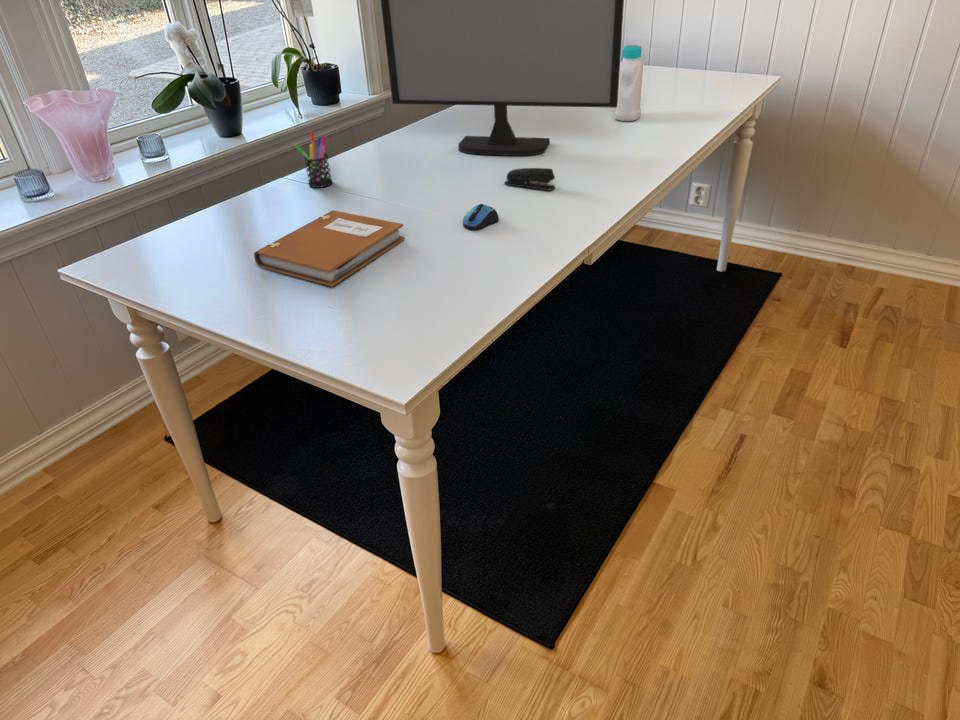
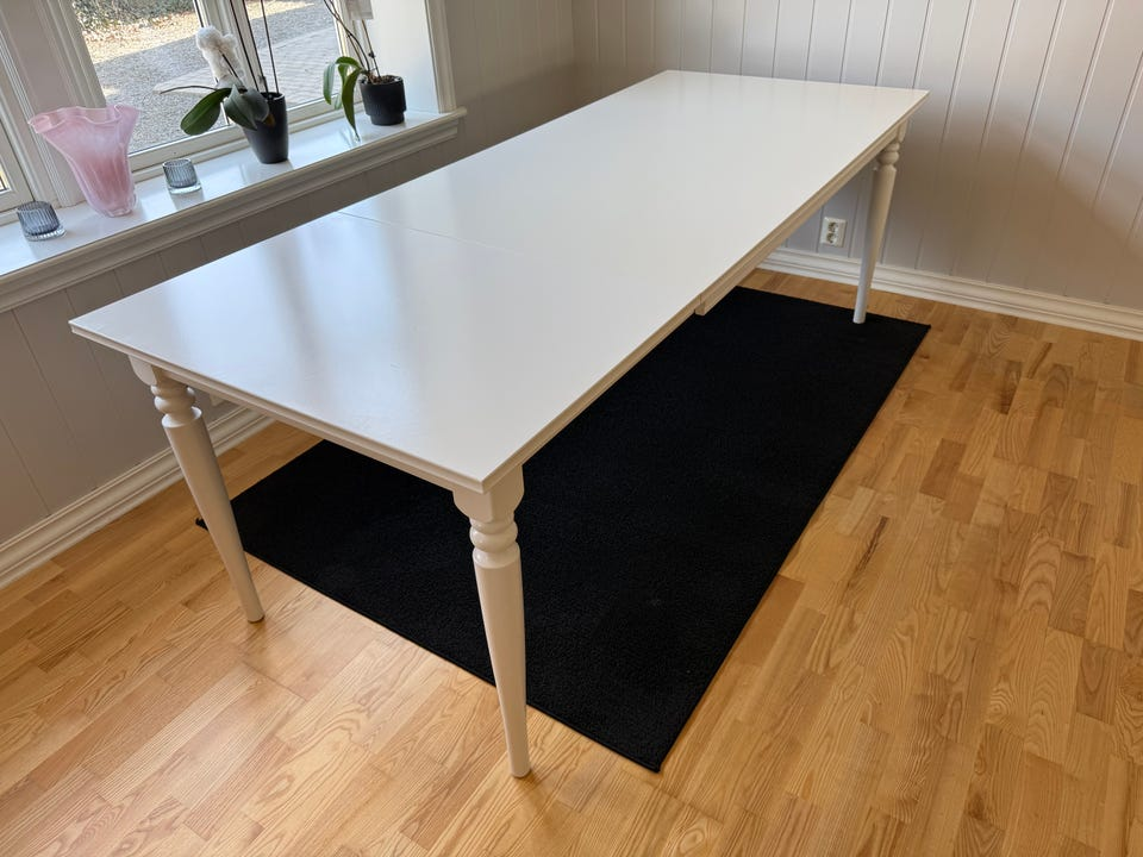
- notebook [253,210,406,287]
- stapler [503,167,556,191]
- computer monitor [380,0,625,157]
- computer mouse [462,203,500,231]
- bottle [614,44,644,122]
- pen holder [294,130,334,189]
